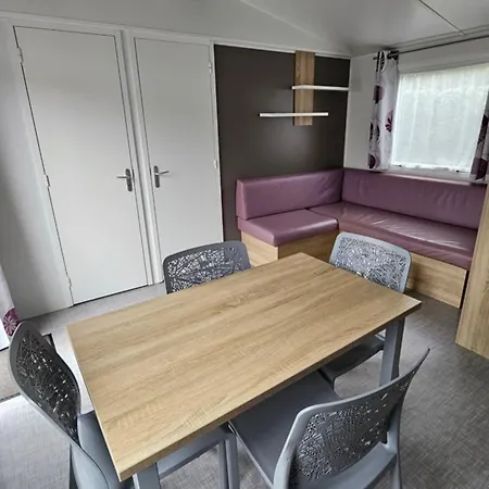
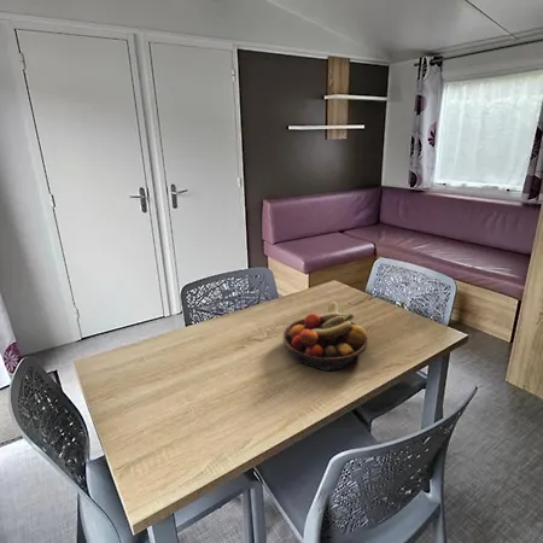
+ fruit bowl [282,299,369,372]
